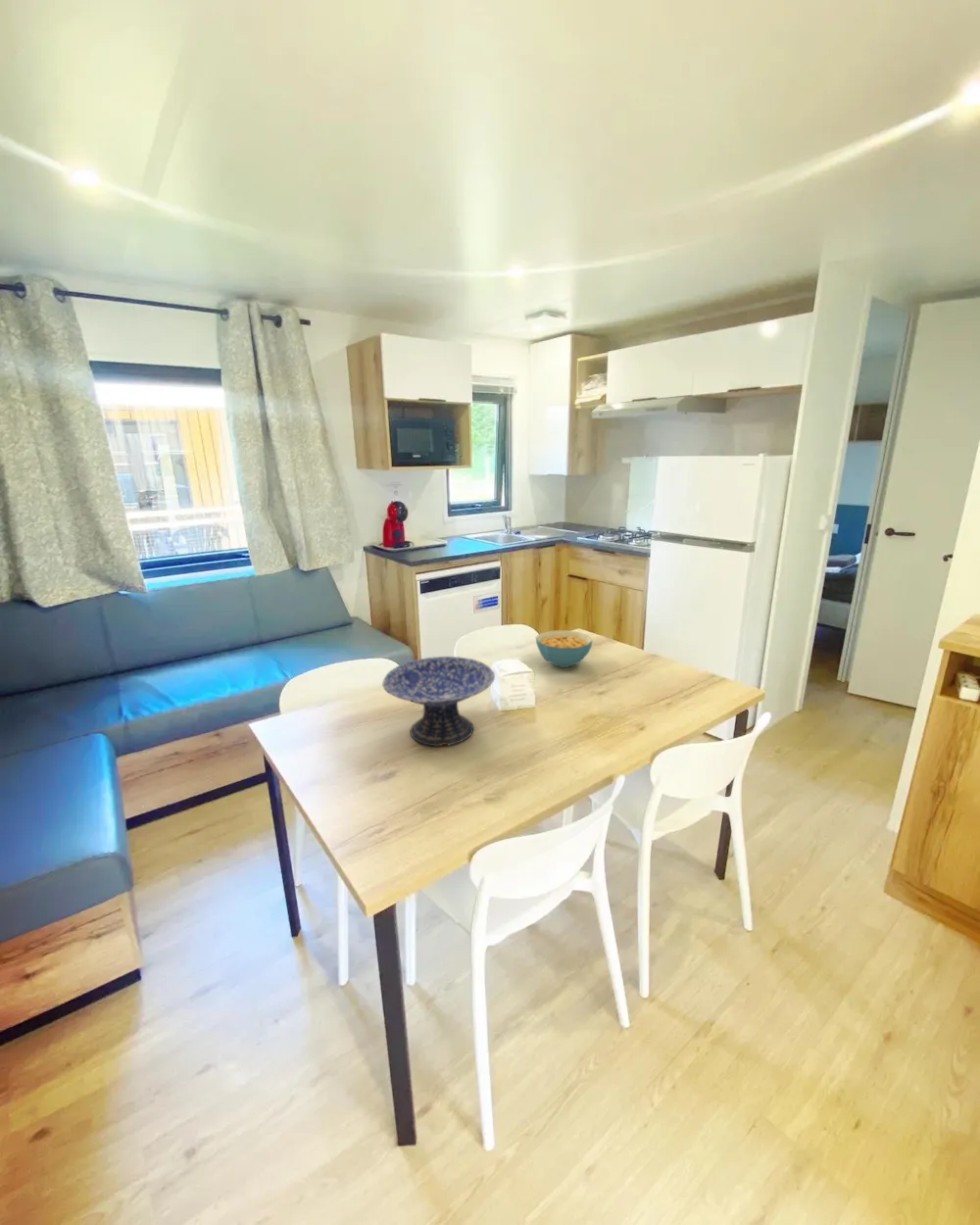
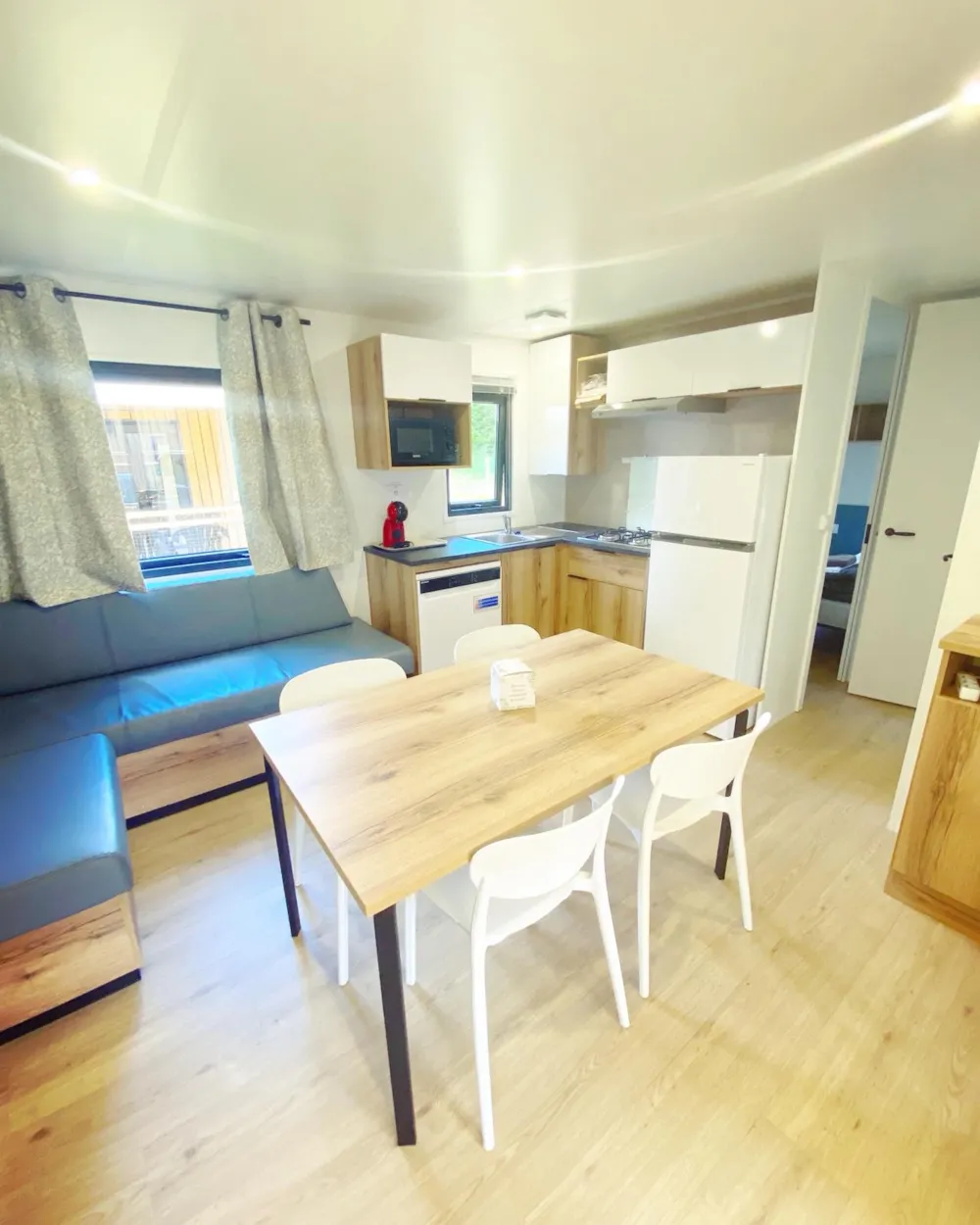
- cereal bowl [535,629,594,668]
- decorative bowl [381,656,496,747]
